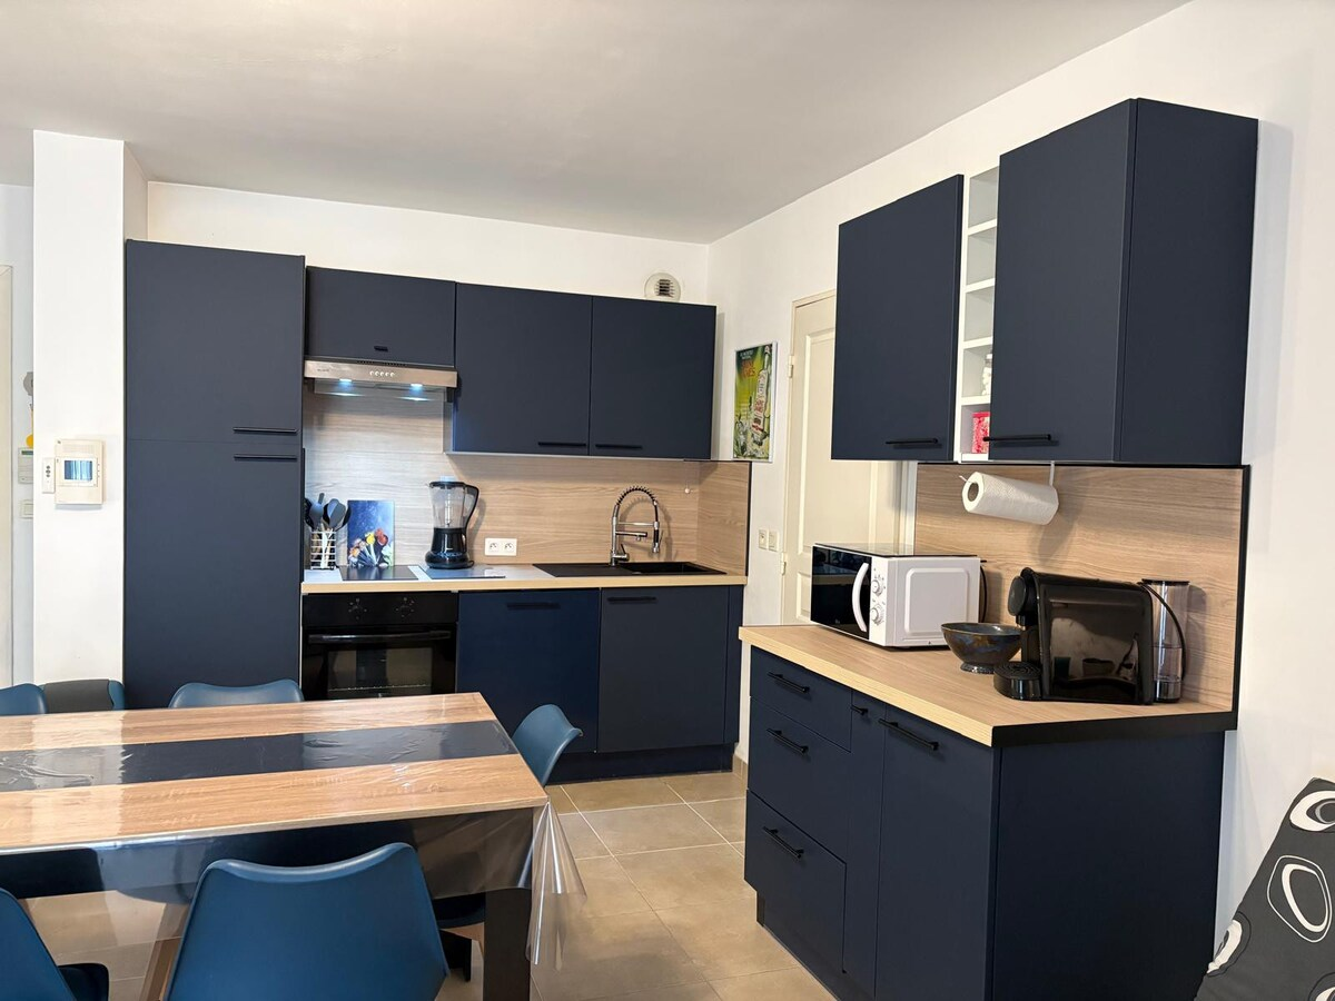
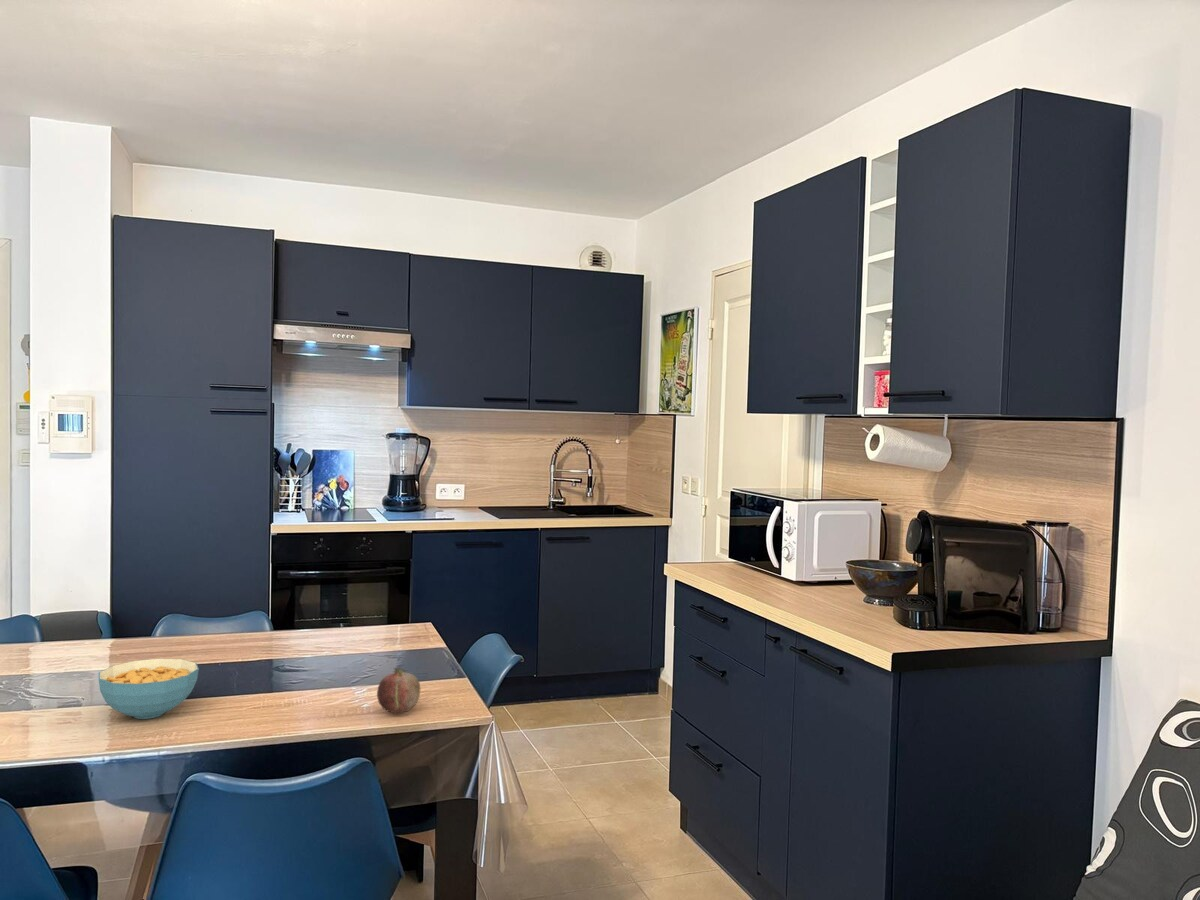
+ cereal bowl [98,658,200,720]
+ fruit [376,667,421,714]
